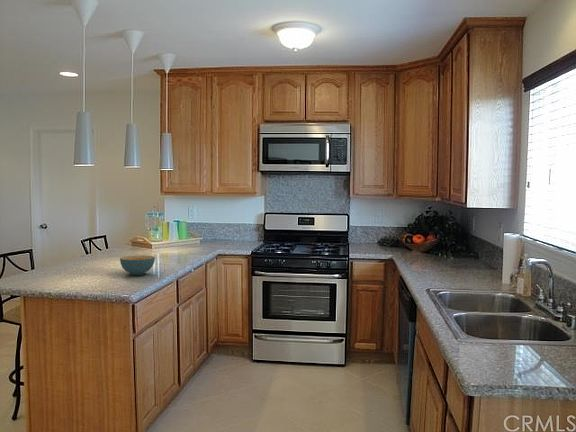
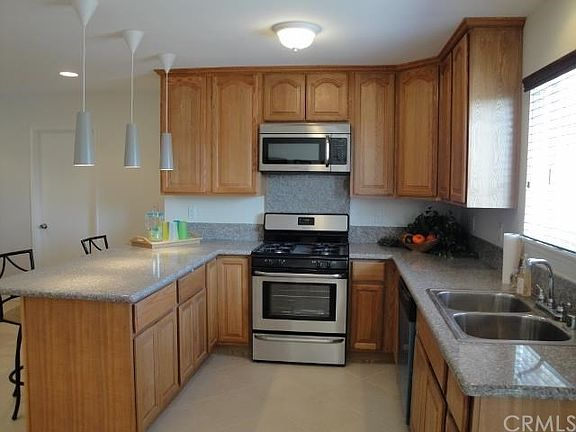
- cereal bowl [119,254,156,276]
